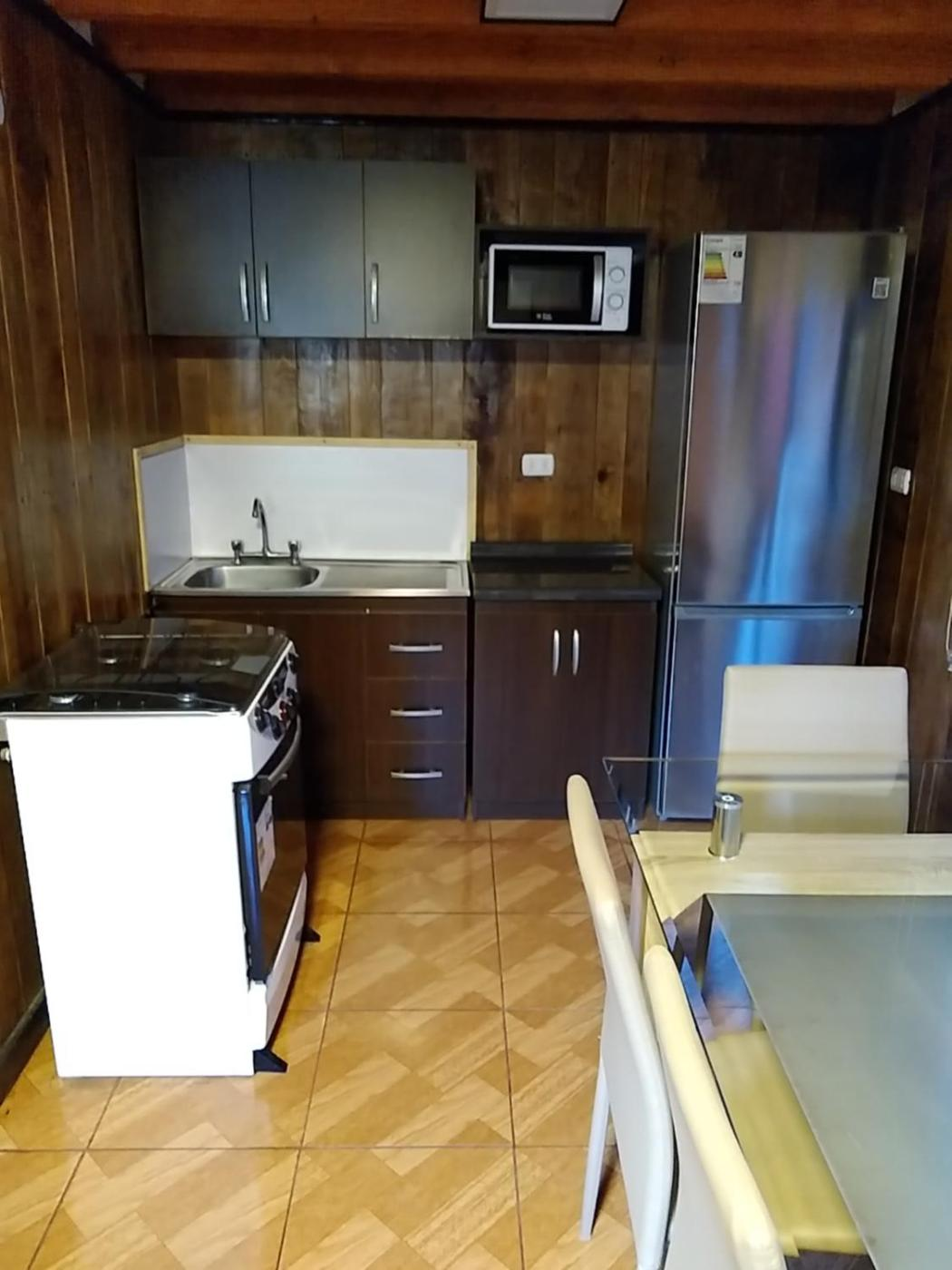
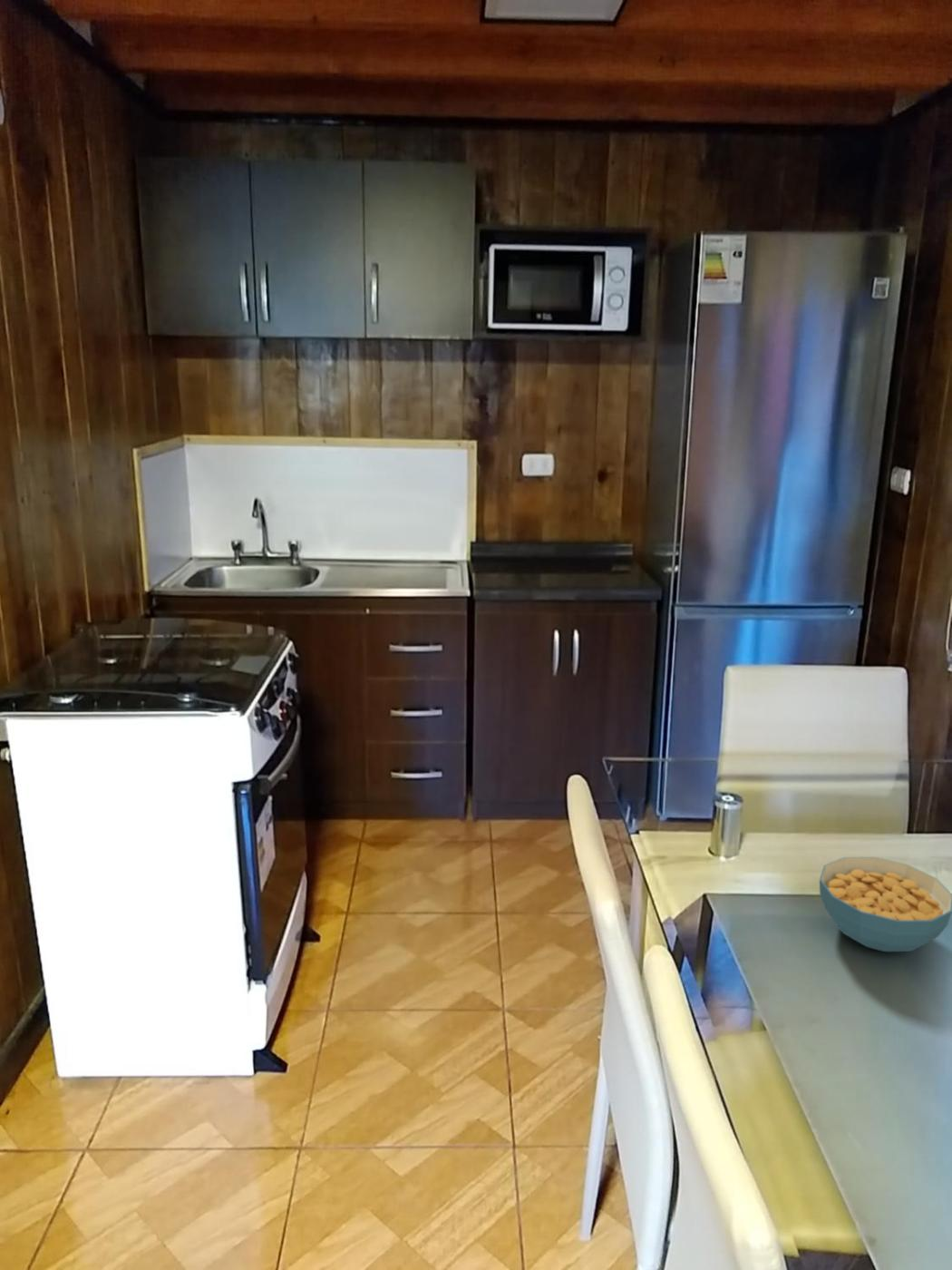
+ cereal bowl [819,856,952,953]
